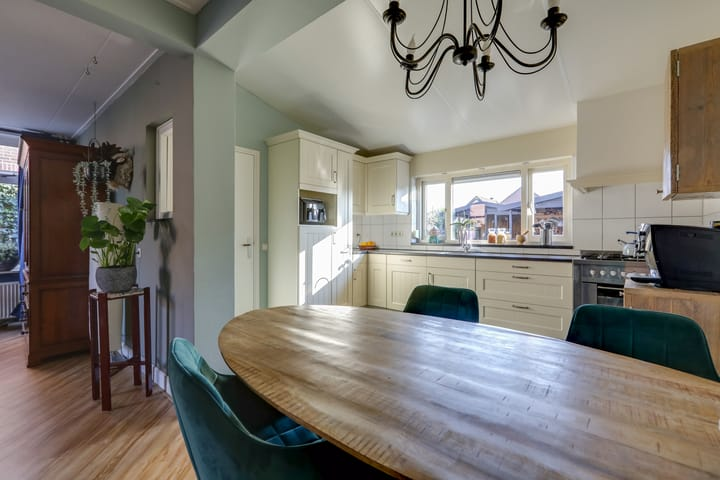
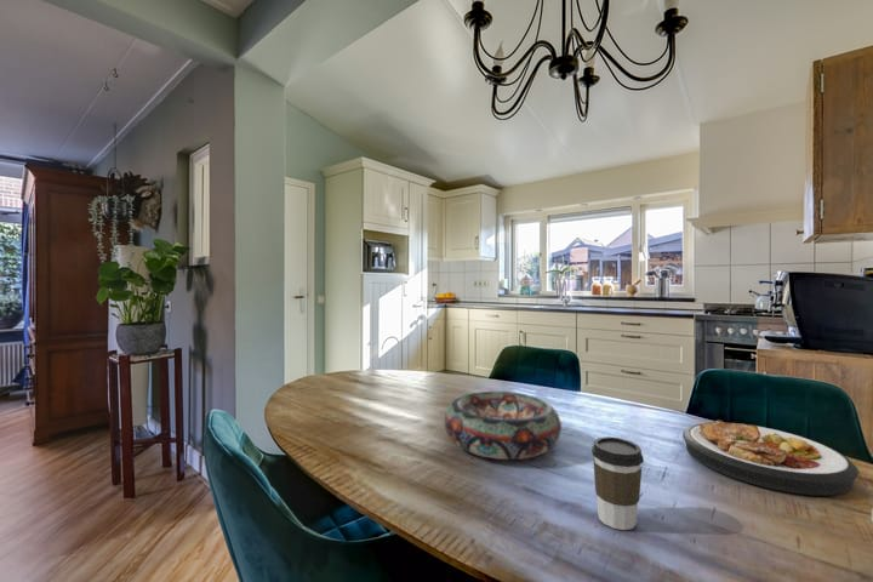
+ coffee cup [590,435,645,531]
+ decorative bowl [443,390,563,461]
+ plate [681,420,860,496]
